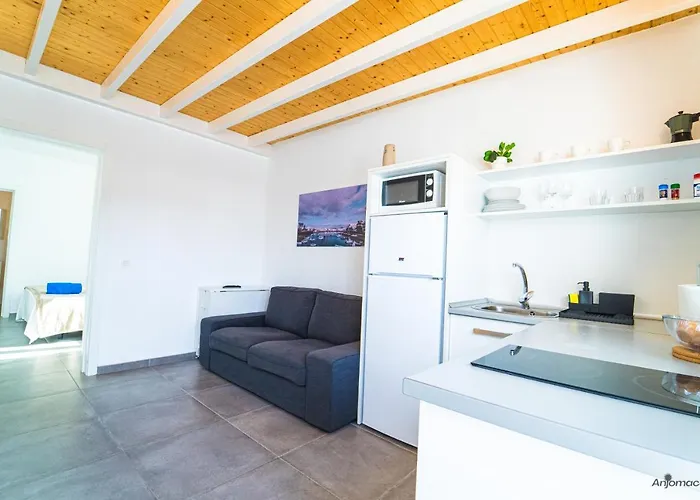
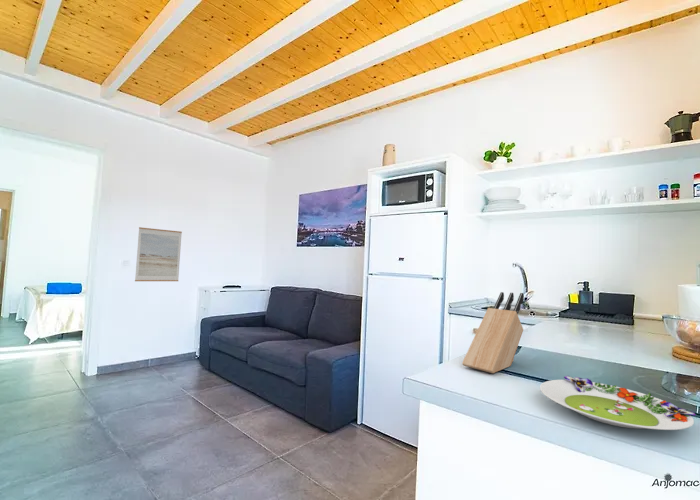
+ salad plate [539,375,697,431]
+ knife block [461,291,525,374]
+ wall art [134,226,183,282]
